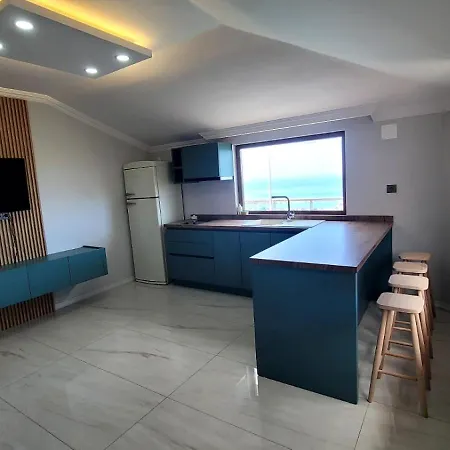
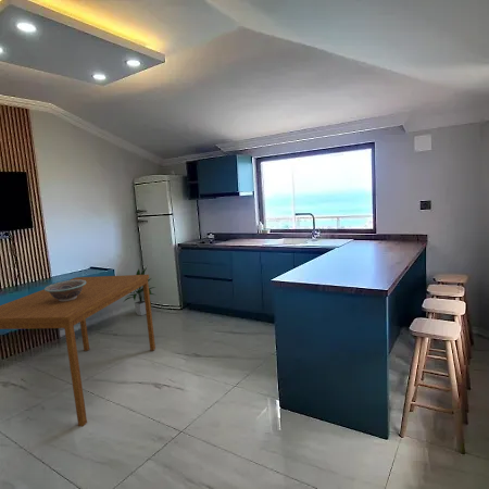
+ decorative bowl [43,279,86,301]
+ dining table [0,274,156,427]
+ indoor plant [124,267,158,316]
